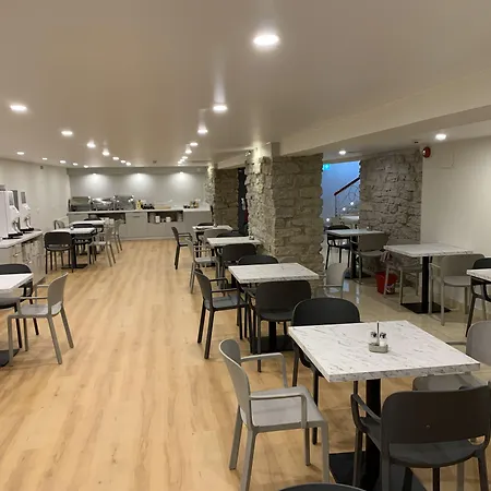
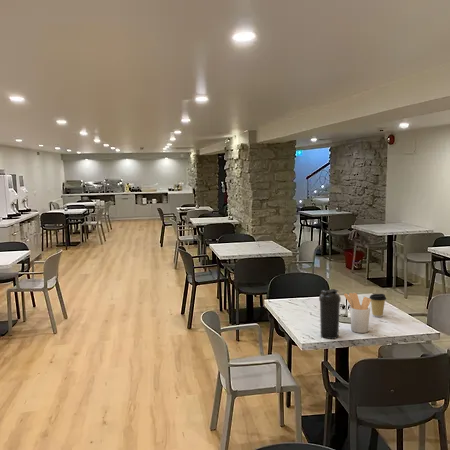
+ utensil holder [343,292,371,334]
+ coffee cup [369,293,387,318]
+ water bottle [318,288,342,340]
